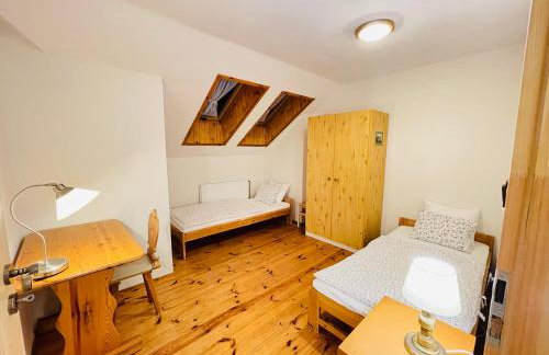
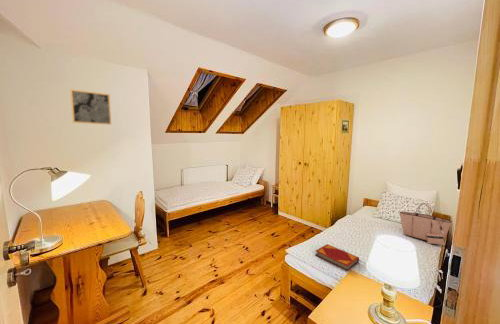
+ tote bag [398,202,452,246]
+ wall art [69,88,112,126]
+ hardback book [314,243,360,272]
